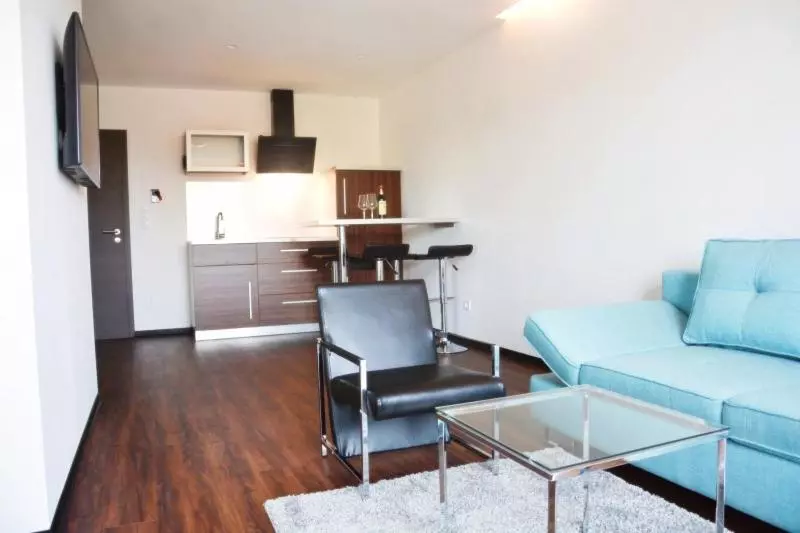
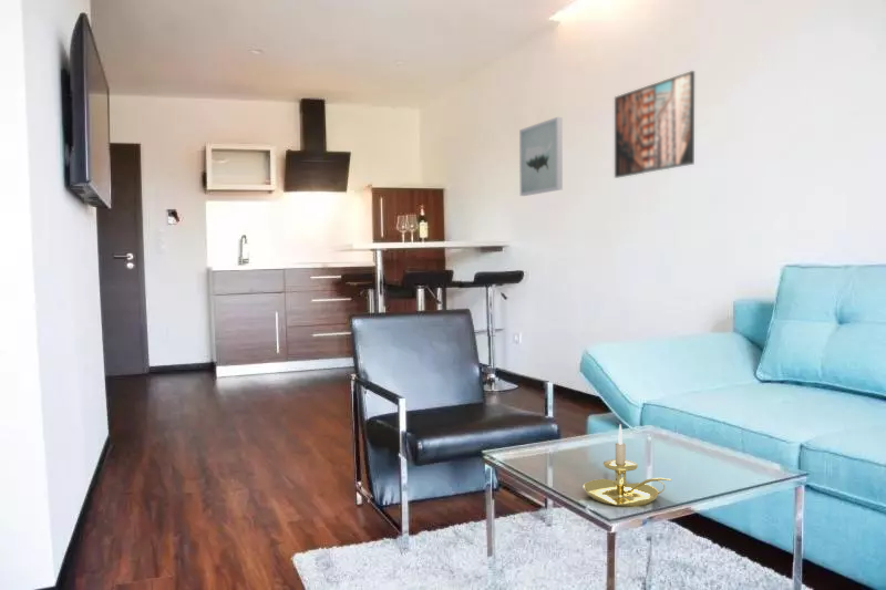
+ candle holder [583,423,672,508]
+ wall art [518,116,564,197]
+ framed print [614,70,696,179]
